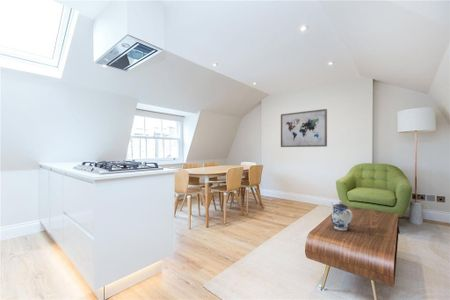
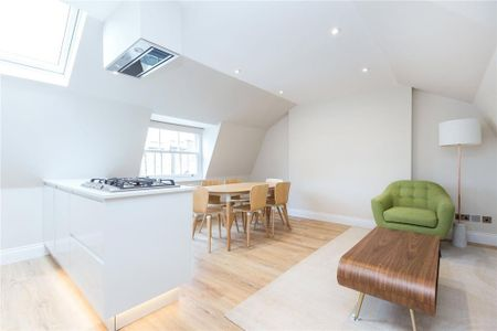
- teapot [330,199,353,231]
- wall art [280,108,328,148]
